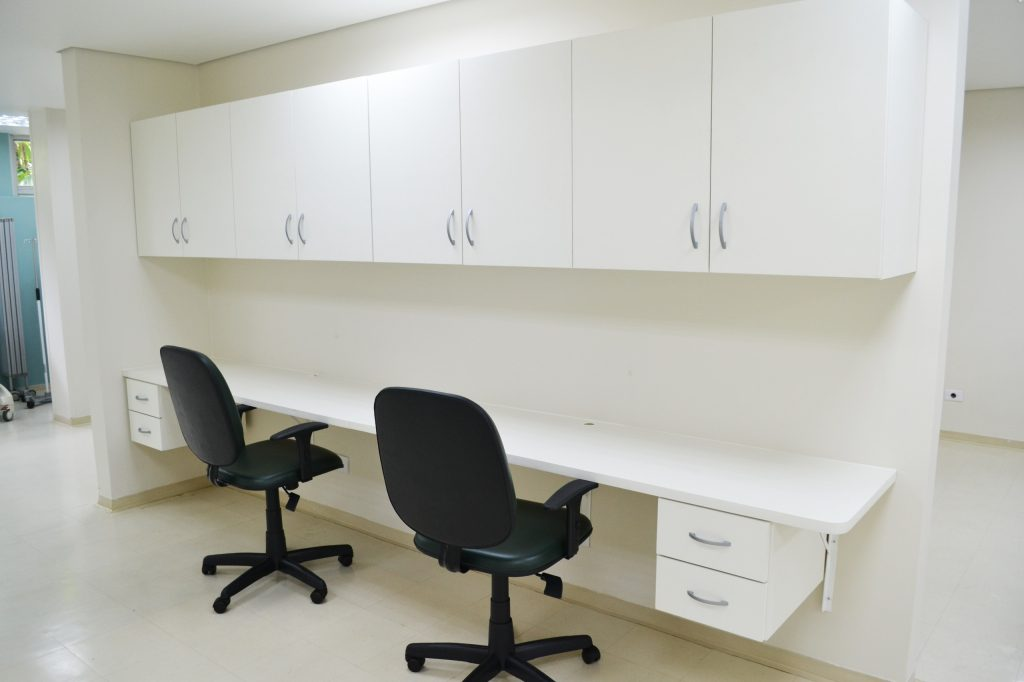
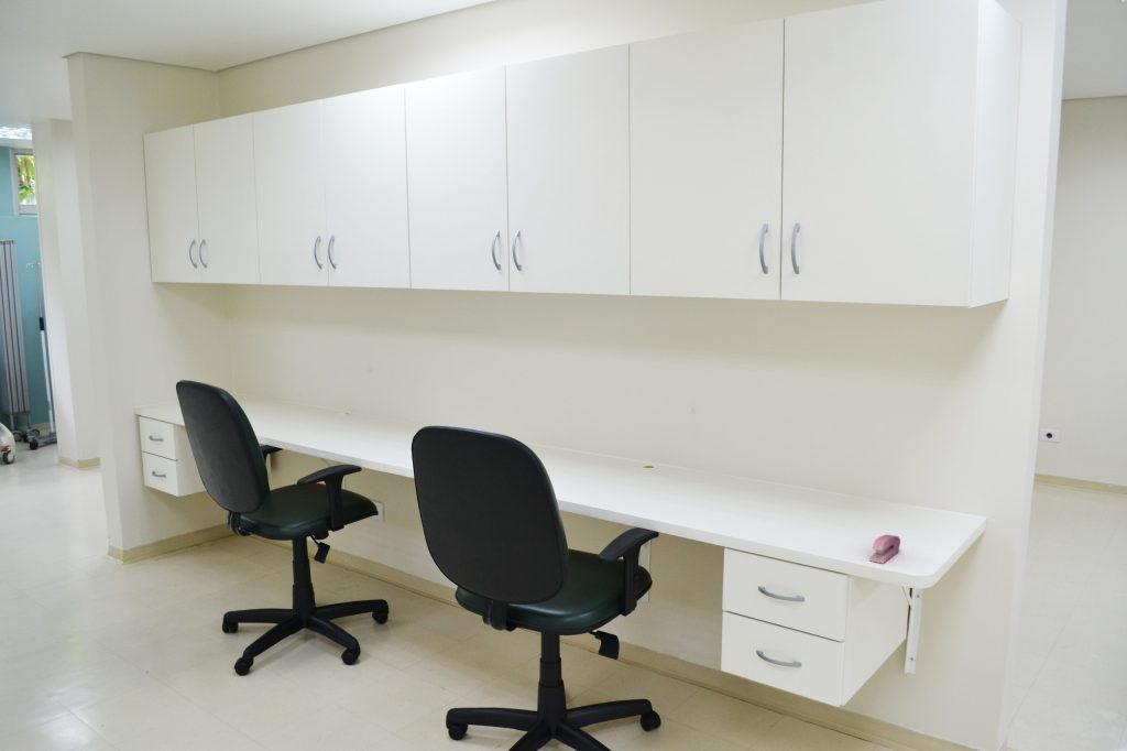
+ stapler [868,534,901,565]
